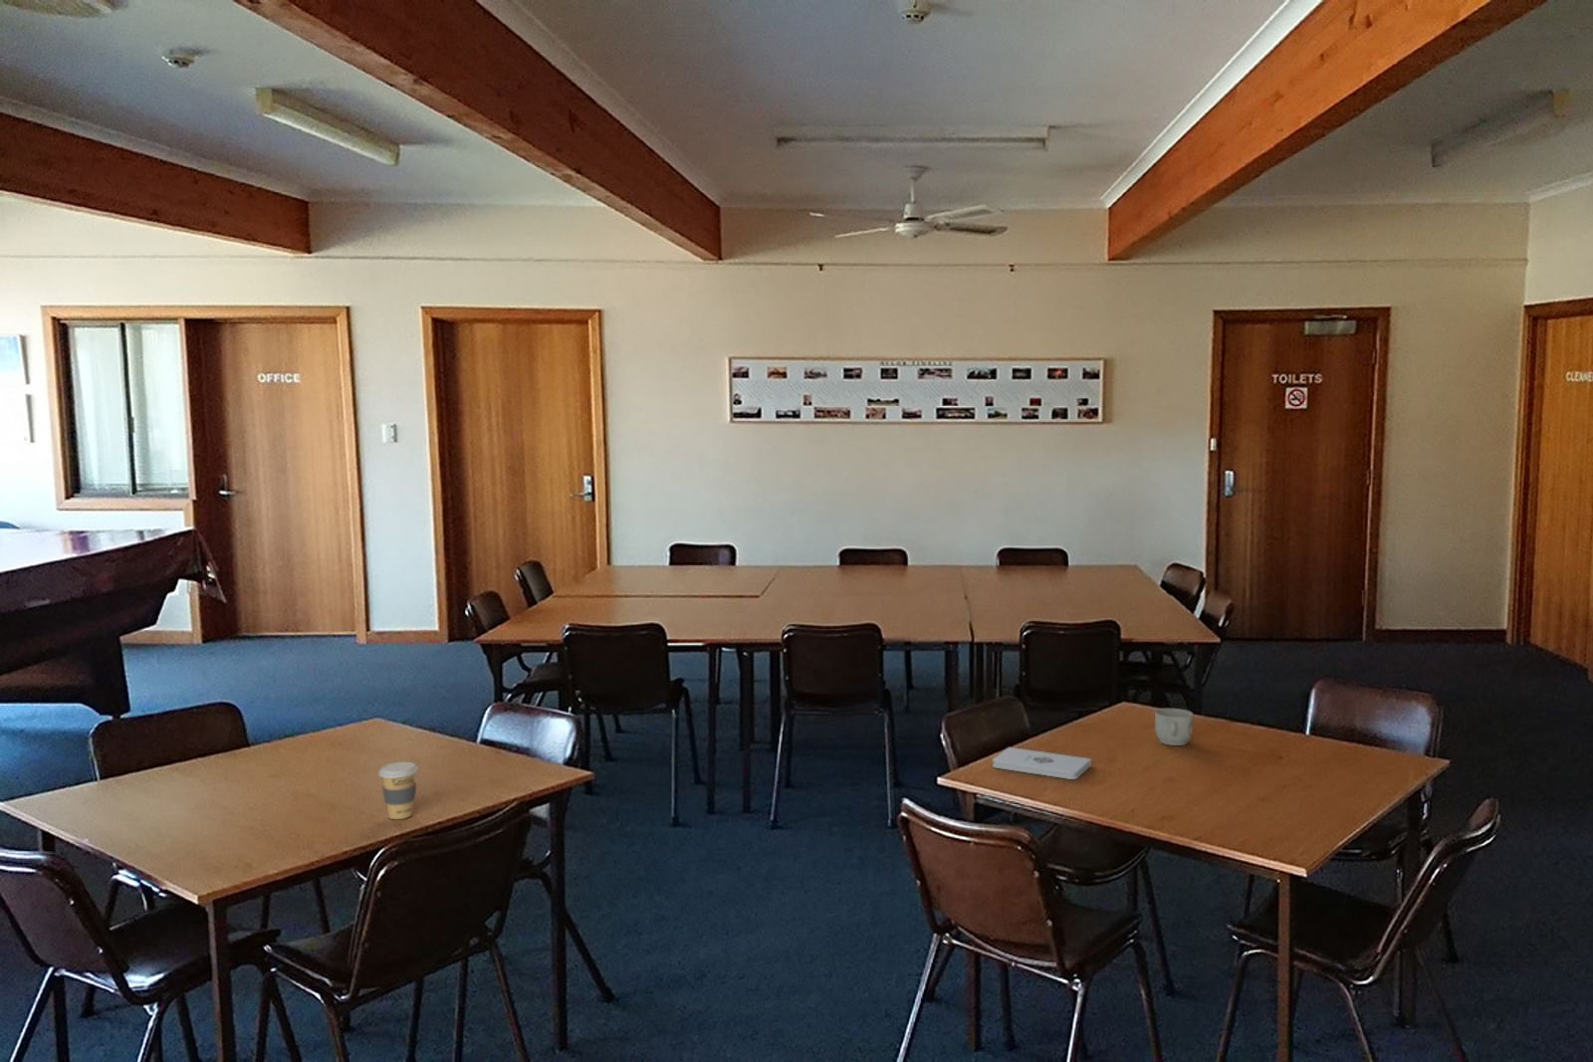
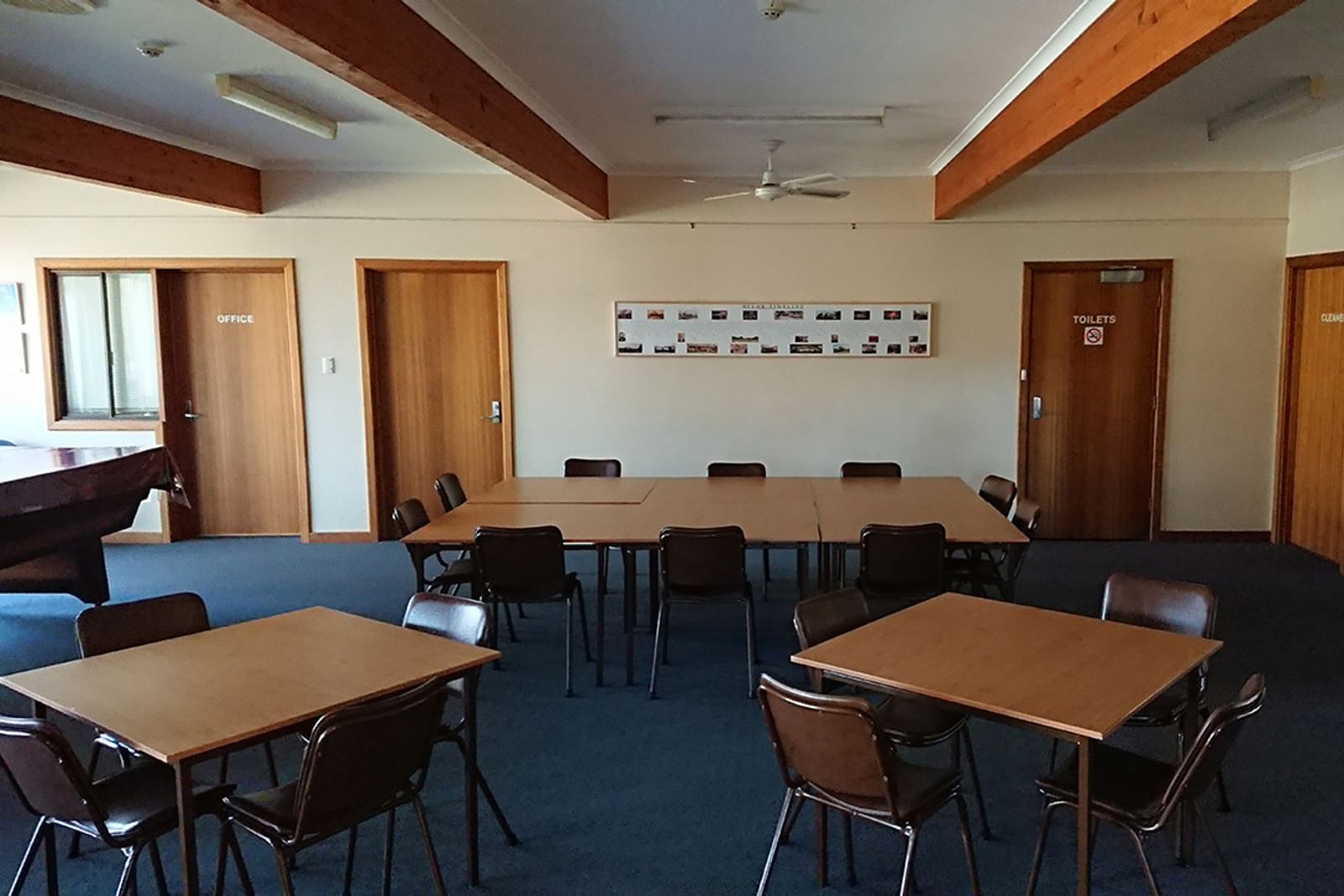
- coffee cup [377,761,420,820]
- mug [1154,708,1194,747]
- notepad [992,747,1092,780]
